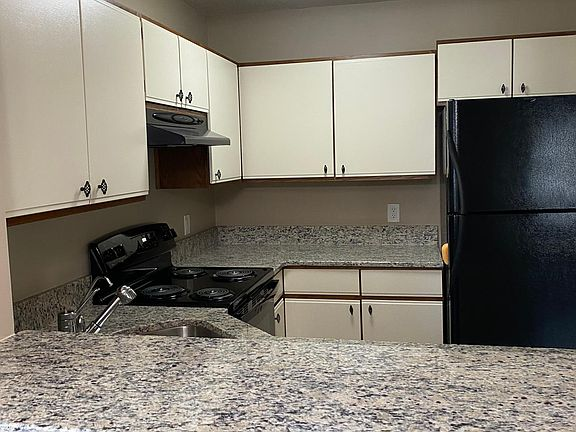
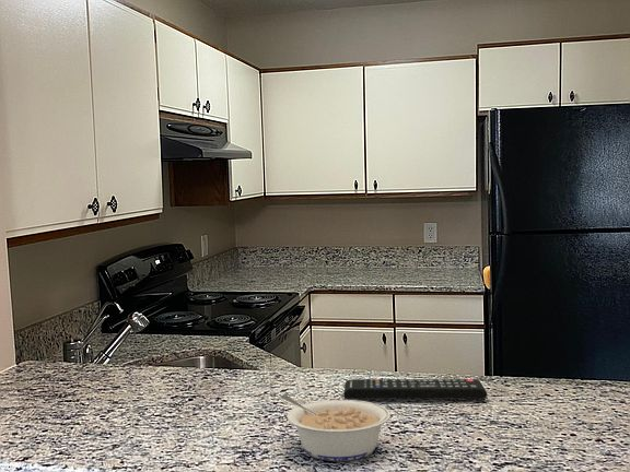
+ legume [279,393,392,462]
+ remote control [343,378,488,400]
